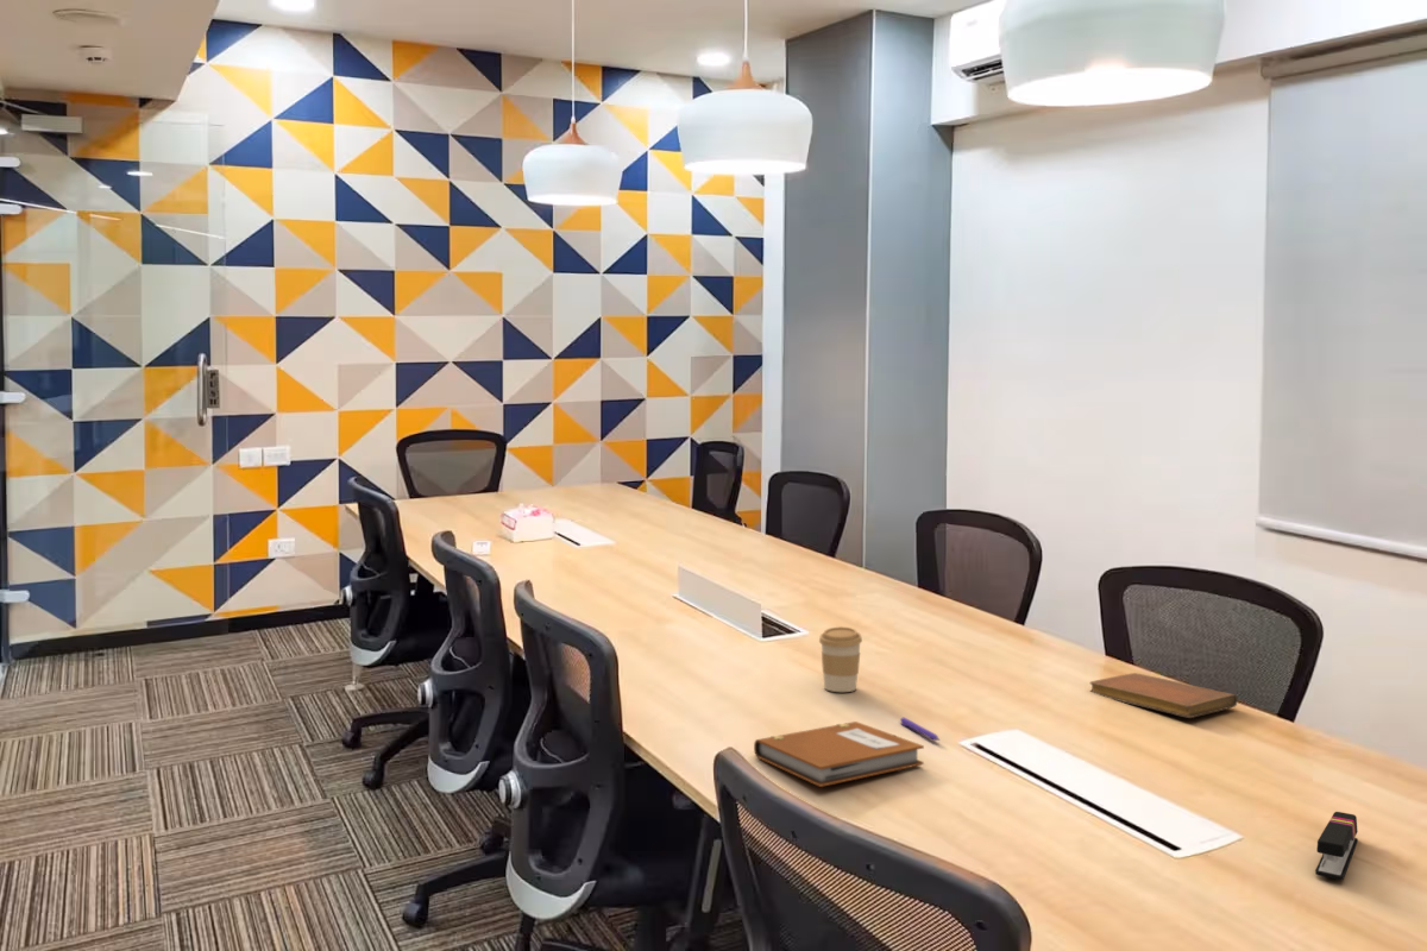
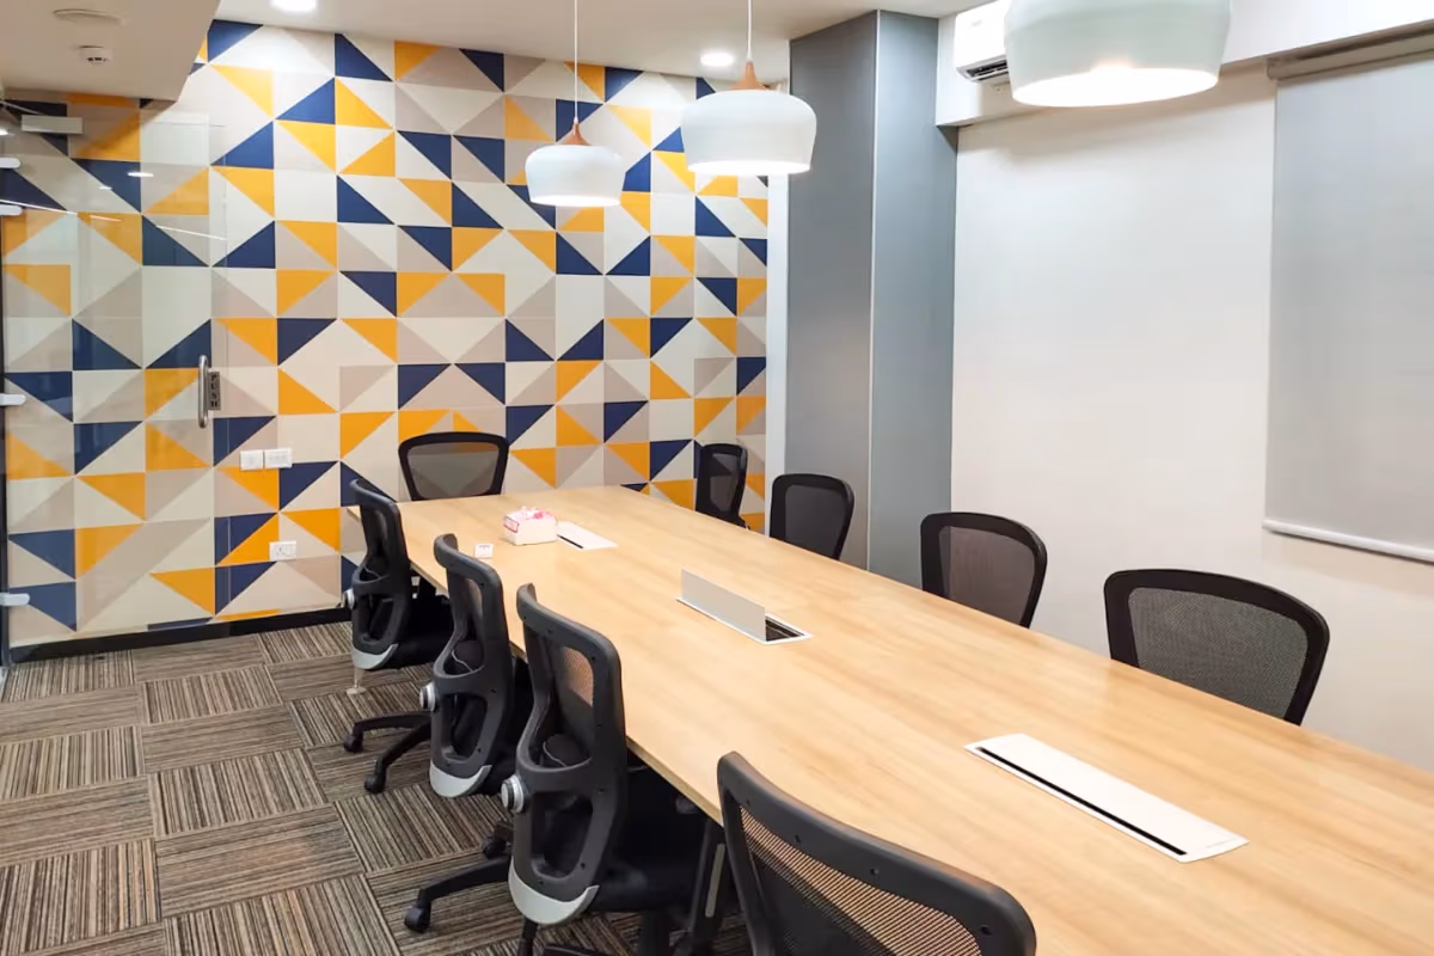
- coffee cup [818,625,863,693]
- notebook [753,720,925,788]
- stapler [1314,811,1359,881]
- pen [899,717,942,742]
- notebook [1089,672,1239,719]
